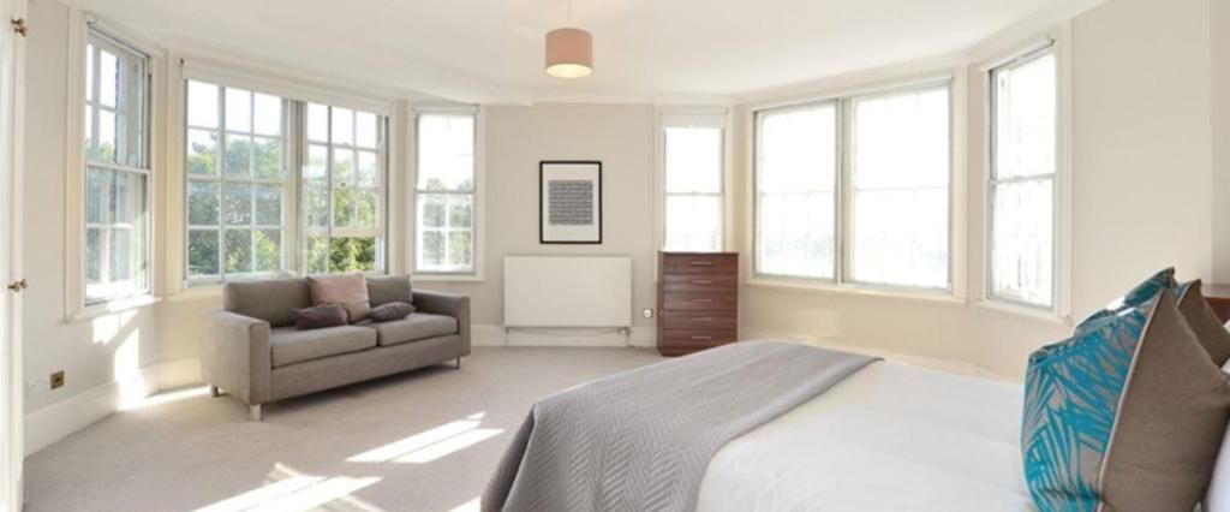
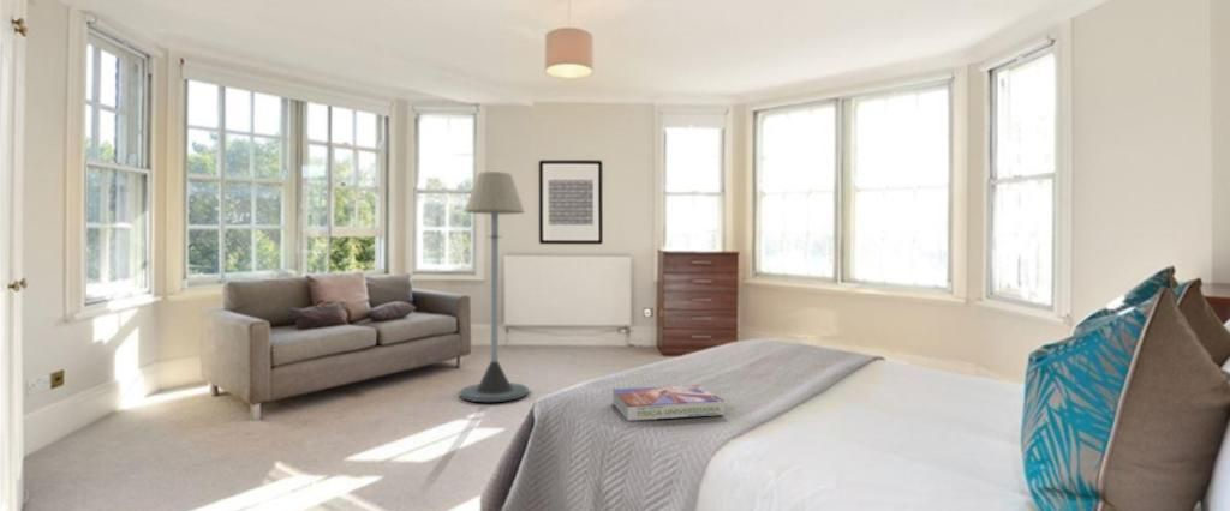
+ textbook [611,384,726,422]
+ floor lamp [458,170,530,403]
